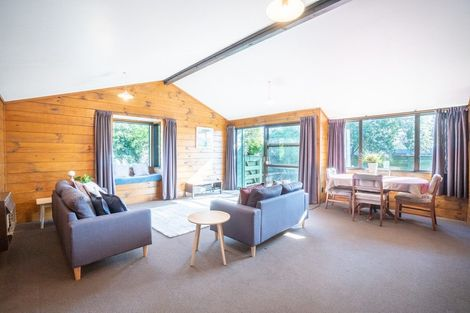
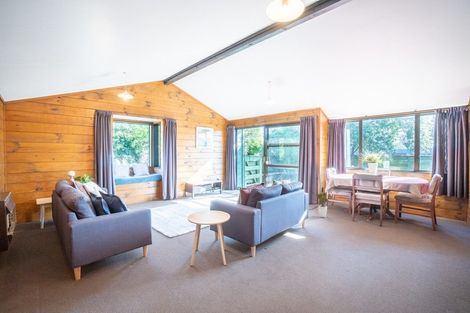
+ house plant [308,189,331,218]
